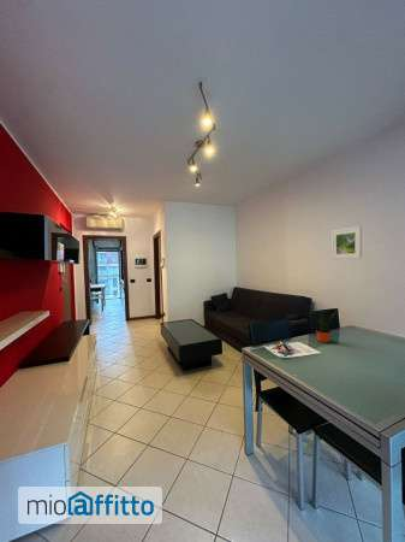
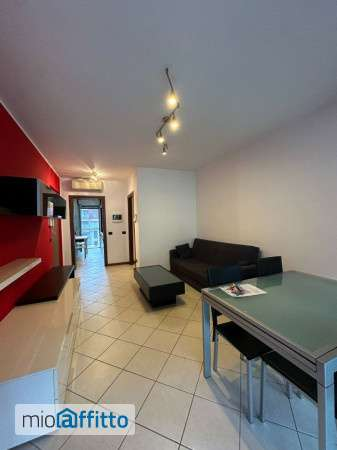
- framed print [330,225,363,260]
- potted plant [315,310,338,343]
